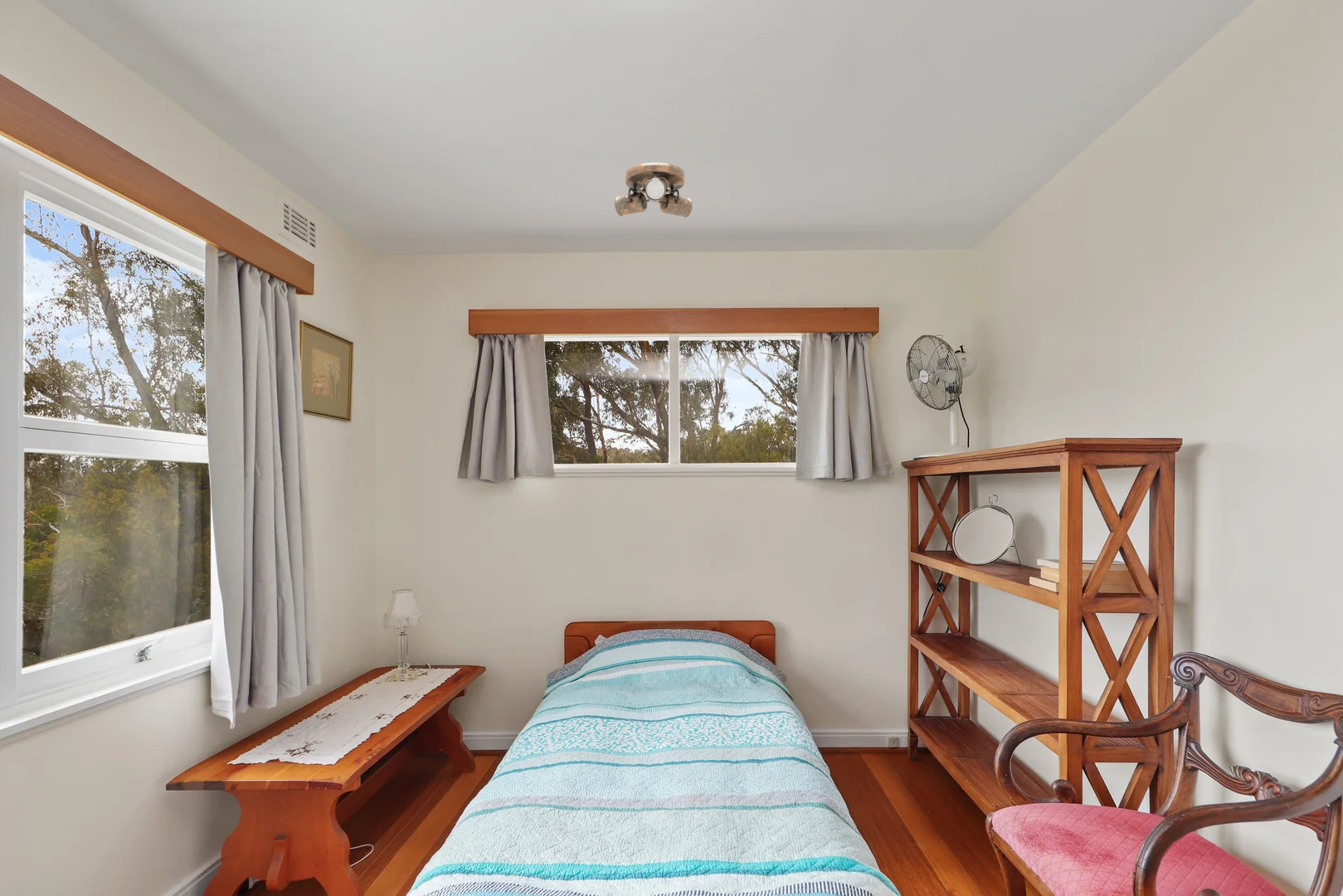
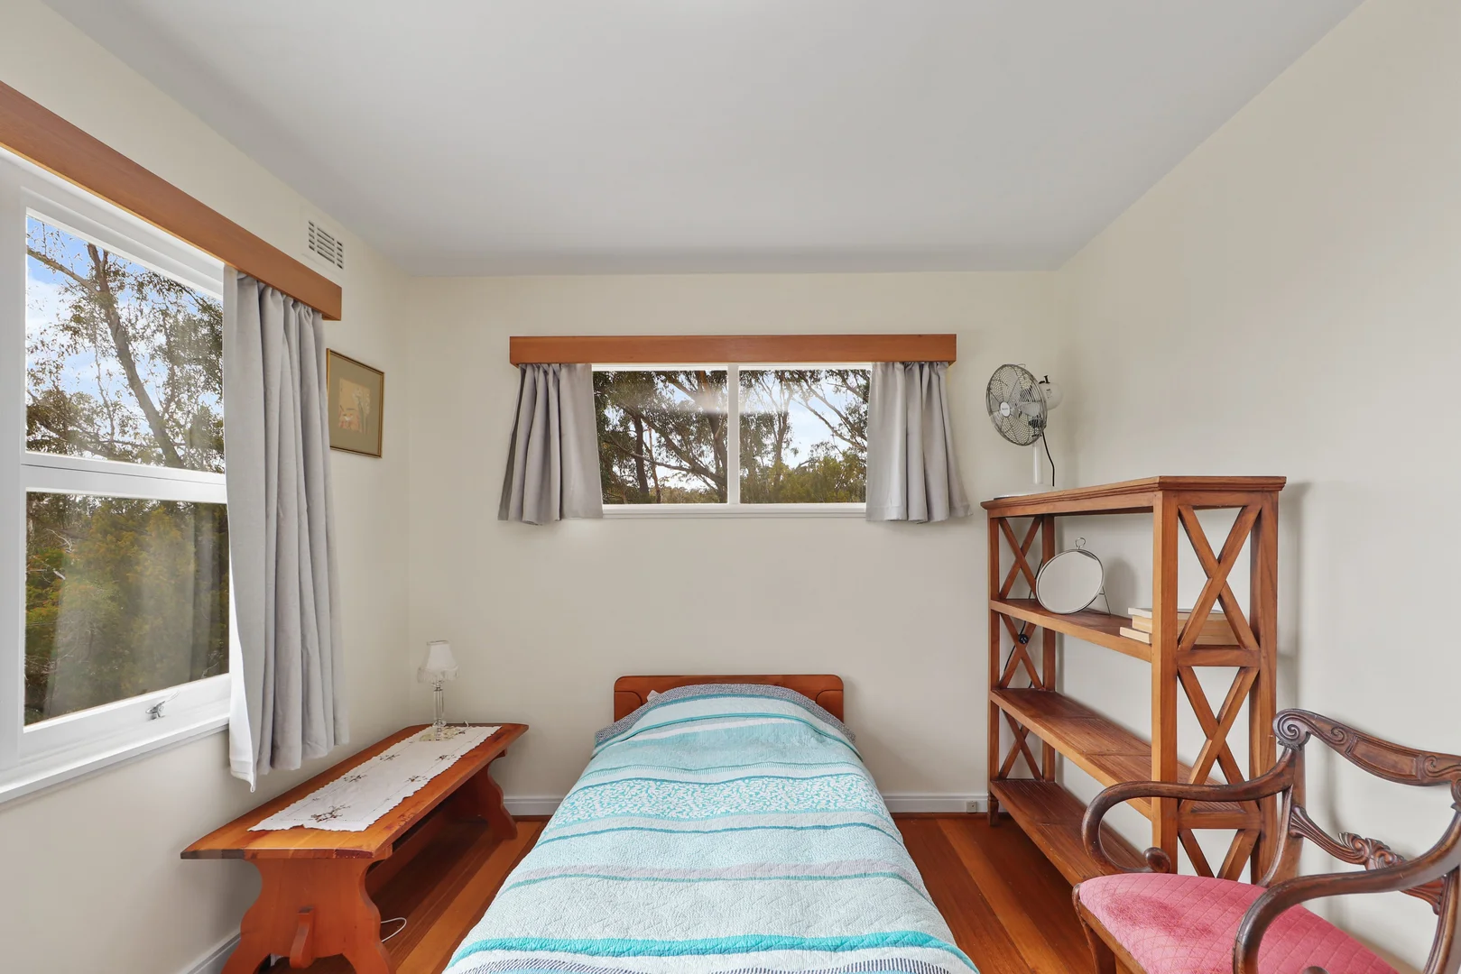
- ceiling light [614,162,693,218]
